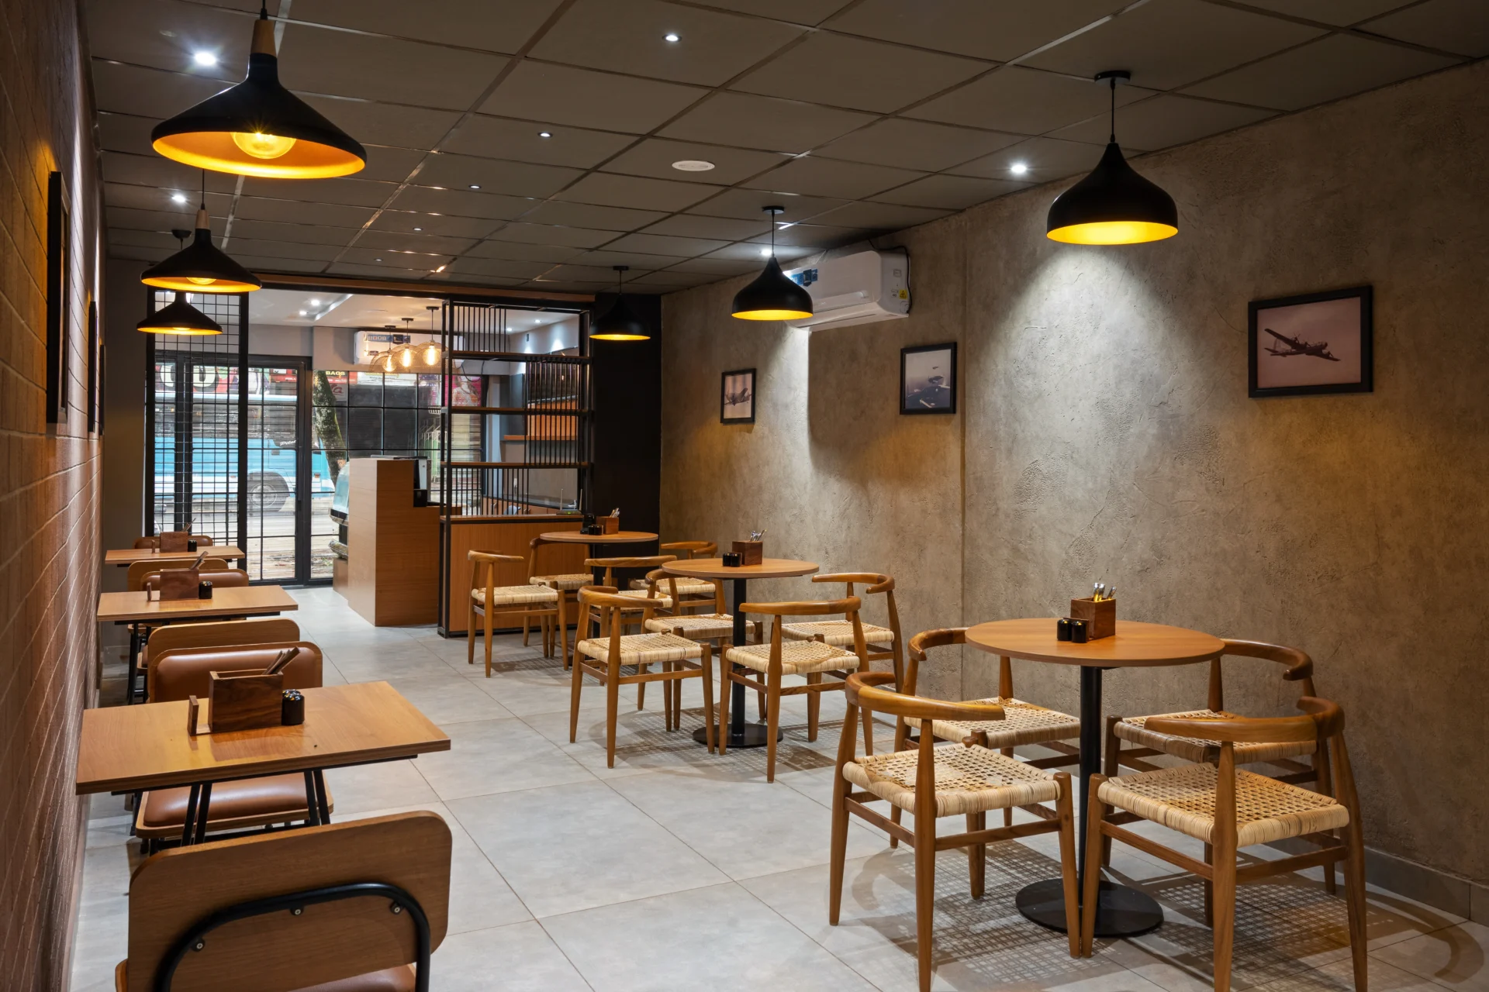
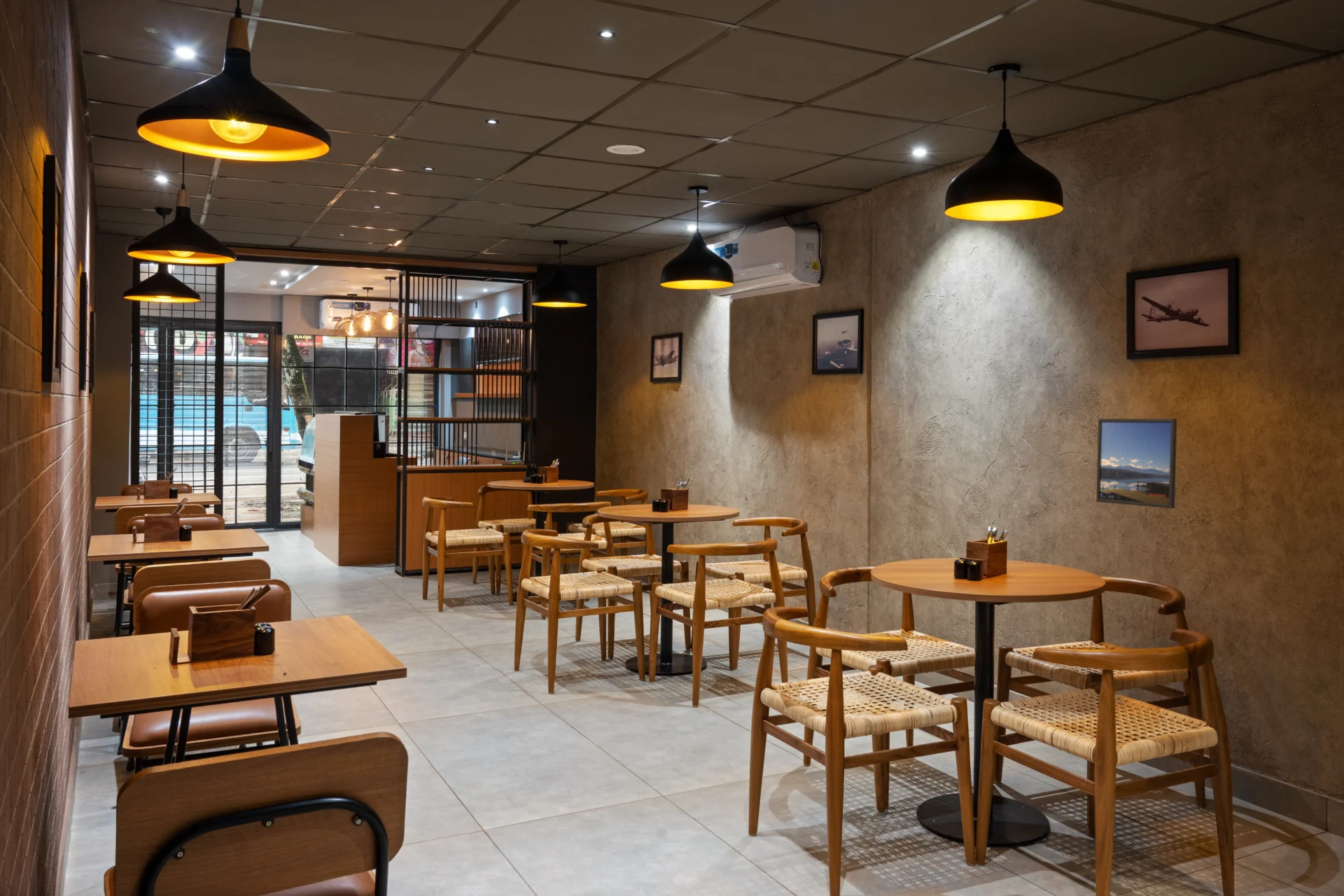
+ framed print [1096,418,1177,509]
